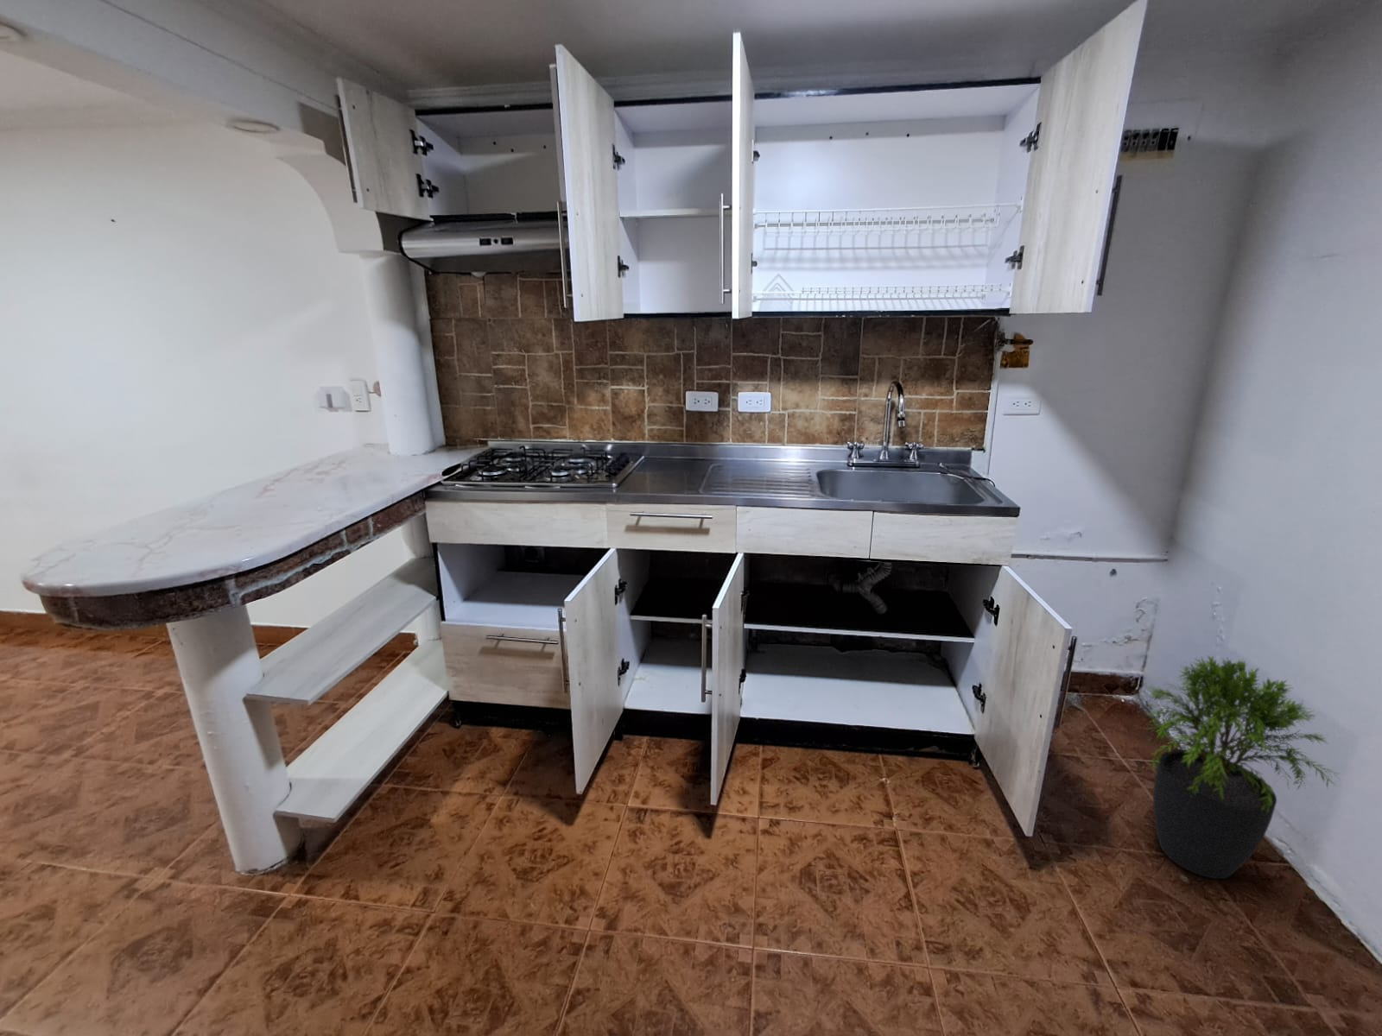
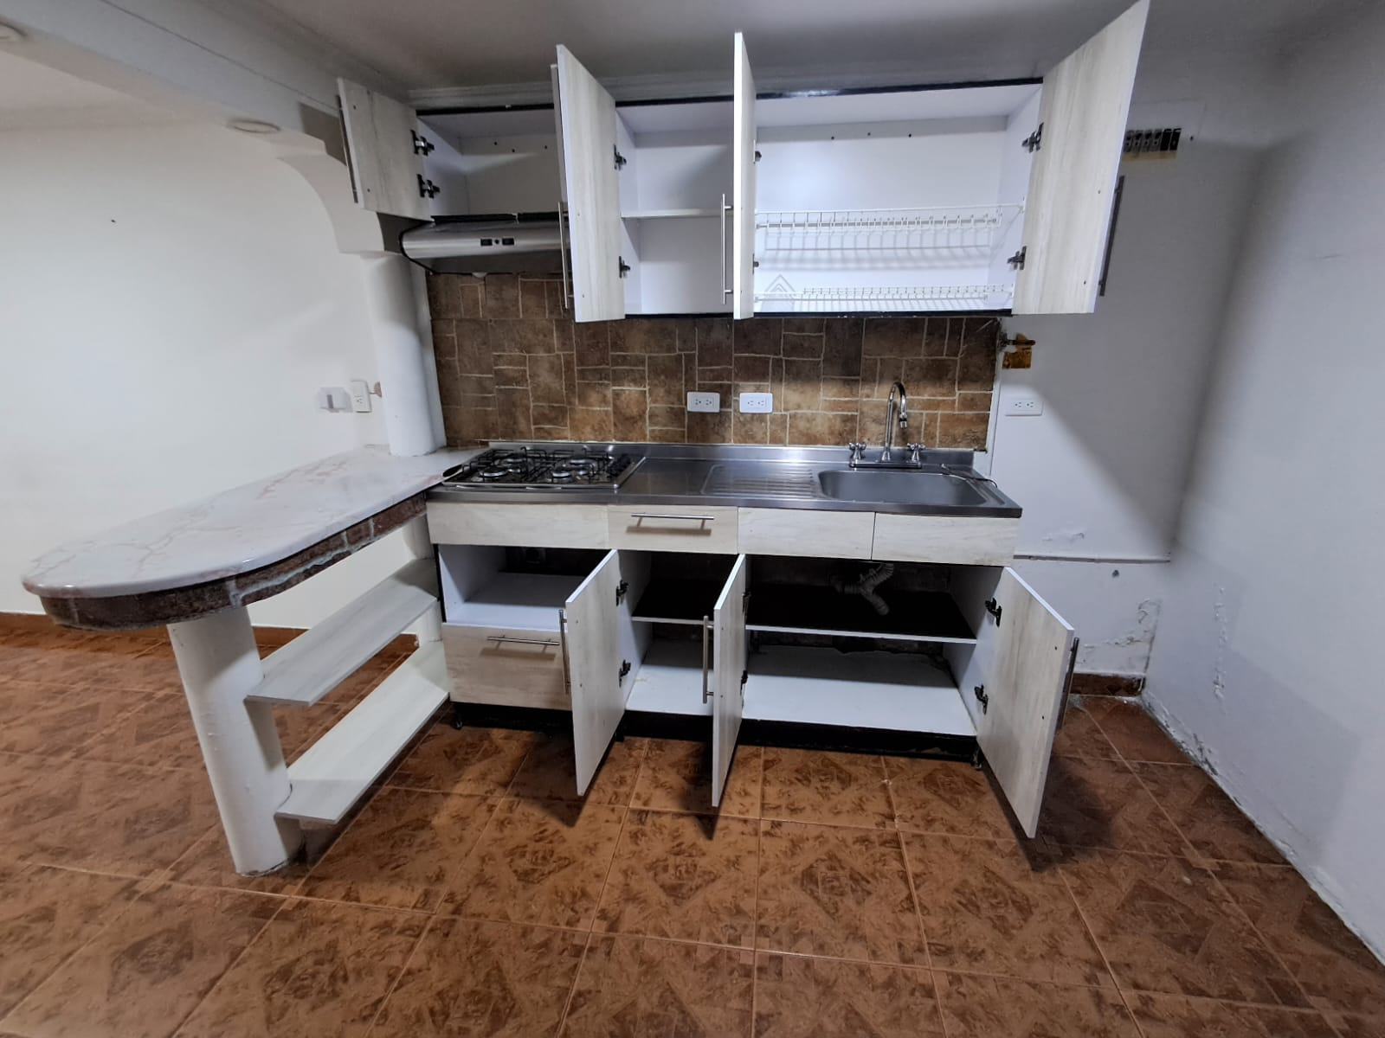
- potted plant [1142,654,1342,879]
